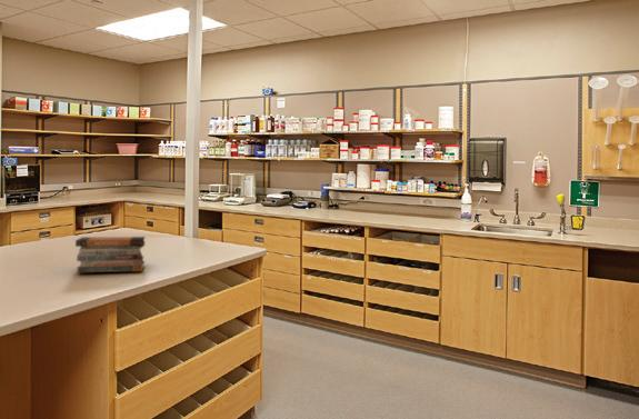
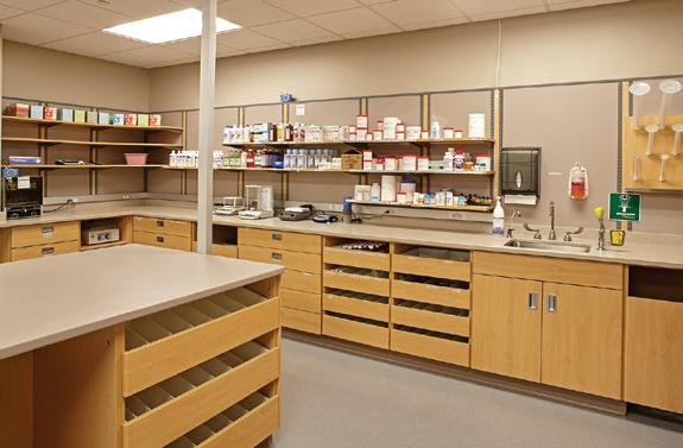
- book stack [74,236,147,273]
